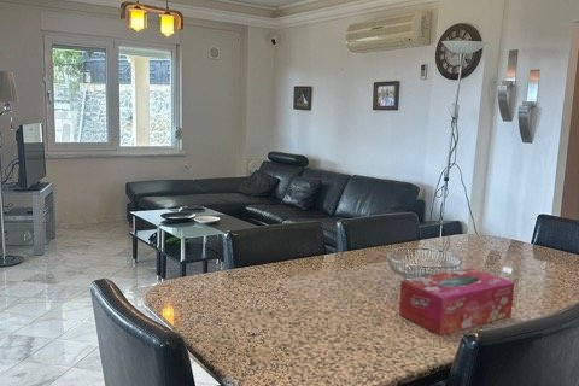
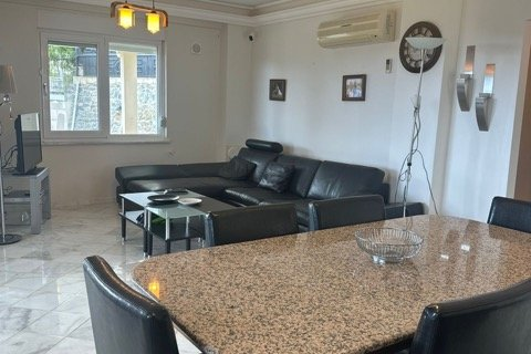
- tissue box [398,267,515,337]
